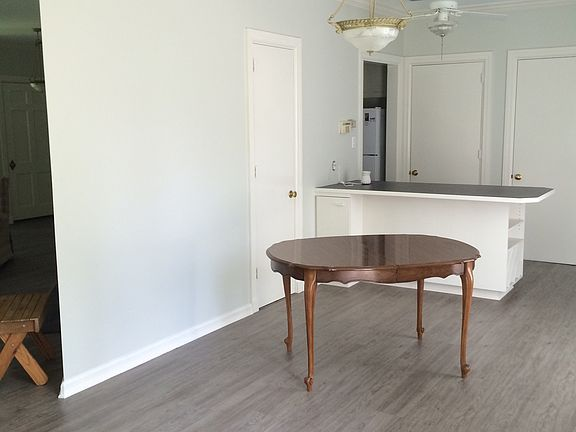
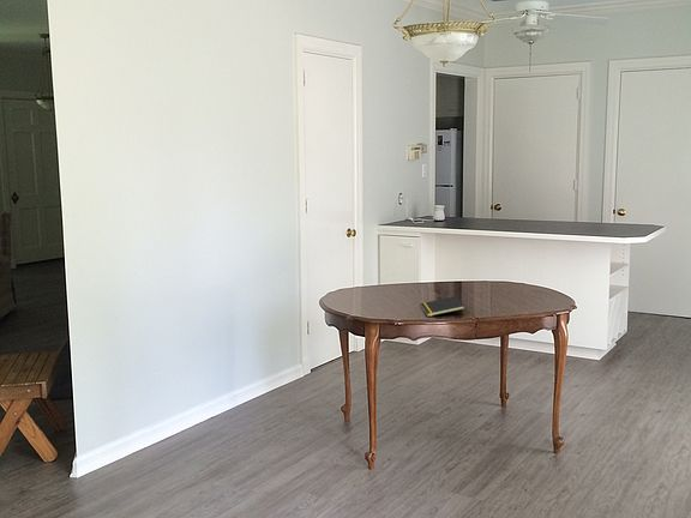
+ notepad [420,295,467,318]
